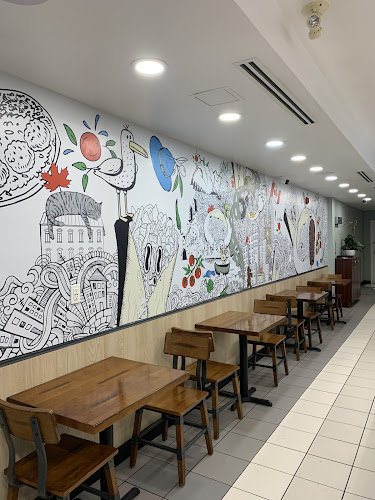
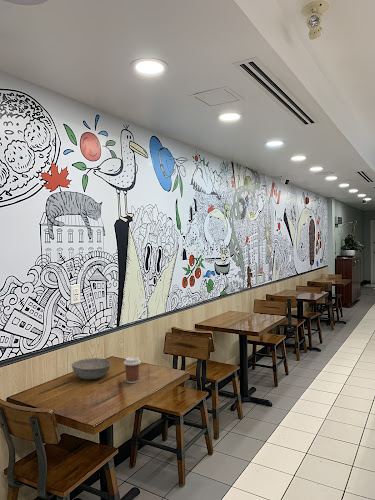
+ coffee cup [123,356,142,384]
+ bowl [71,357,111,380]
